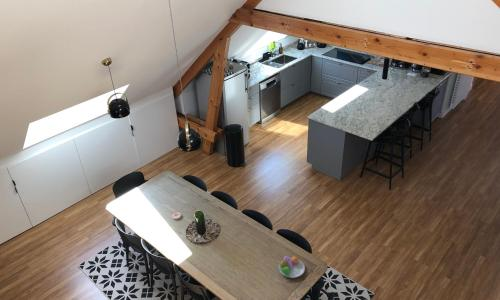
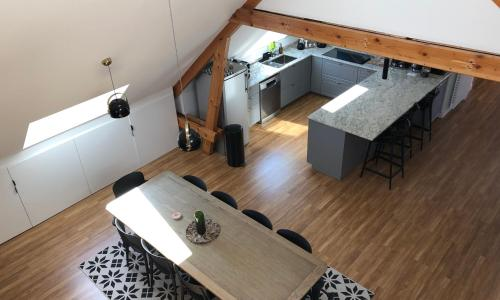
- fruit bowl [277,255,306,279]
